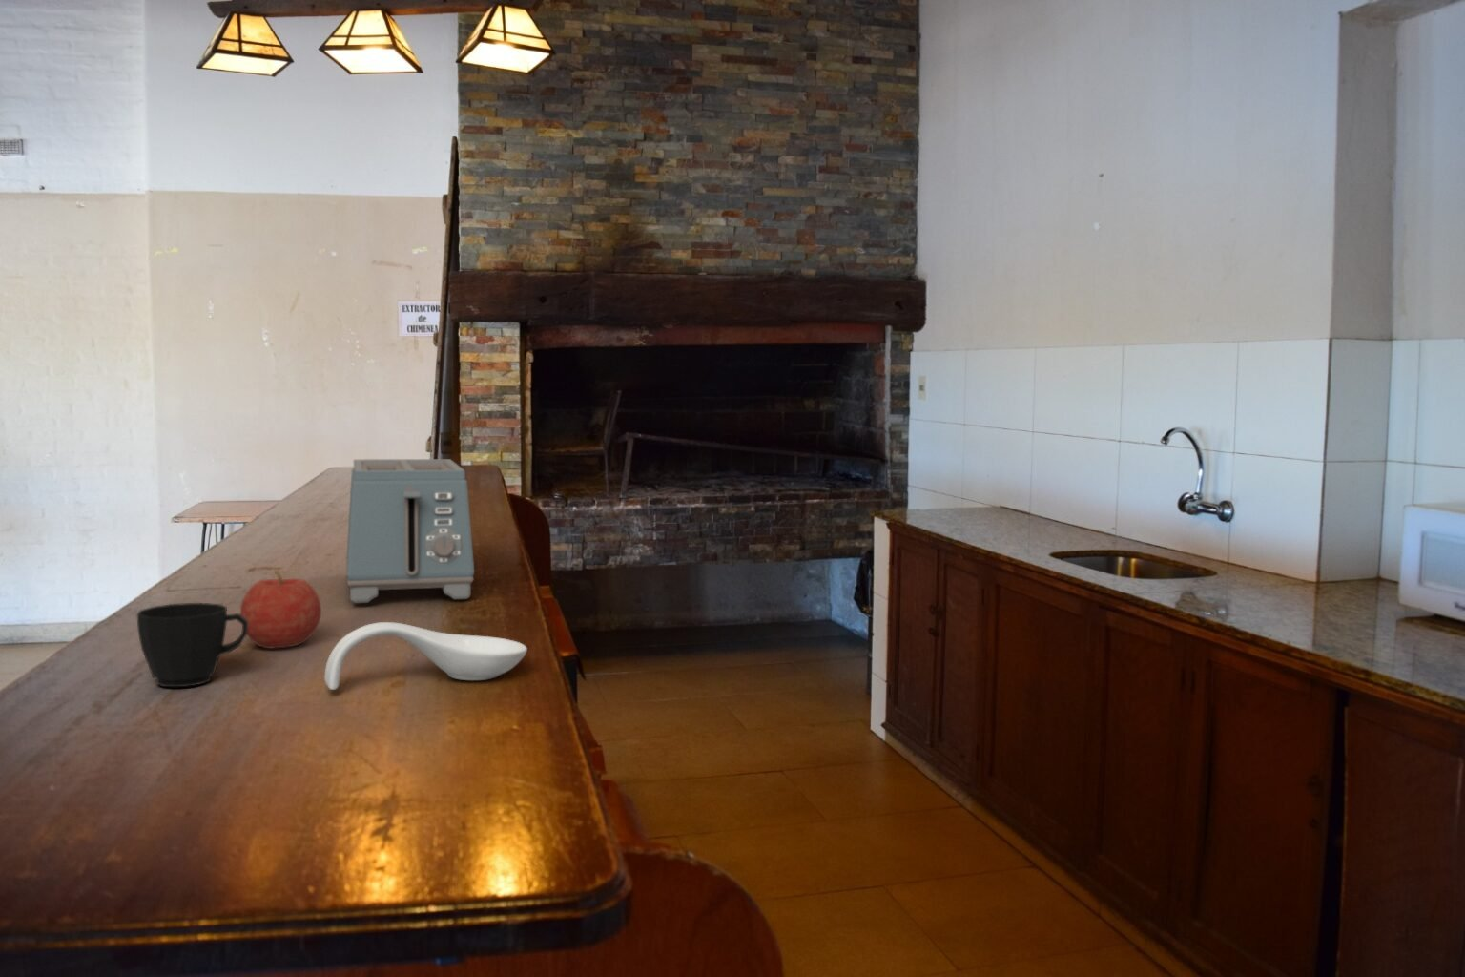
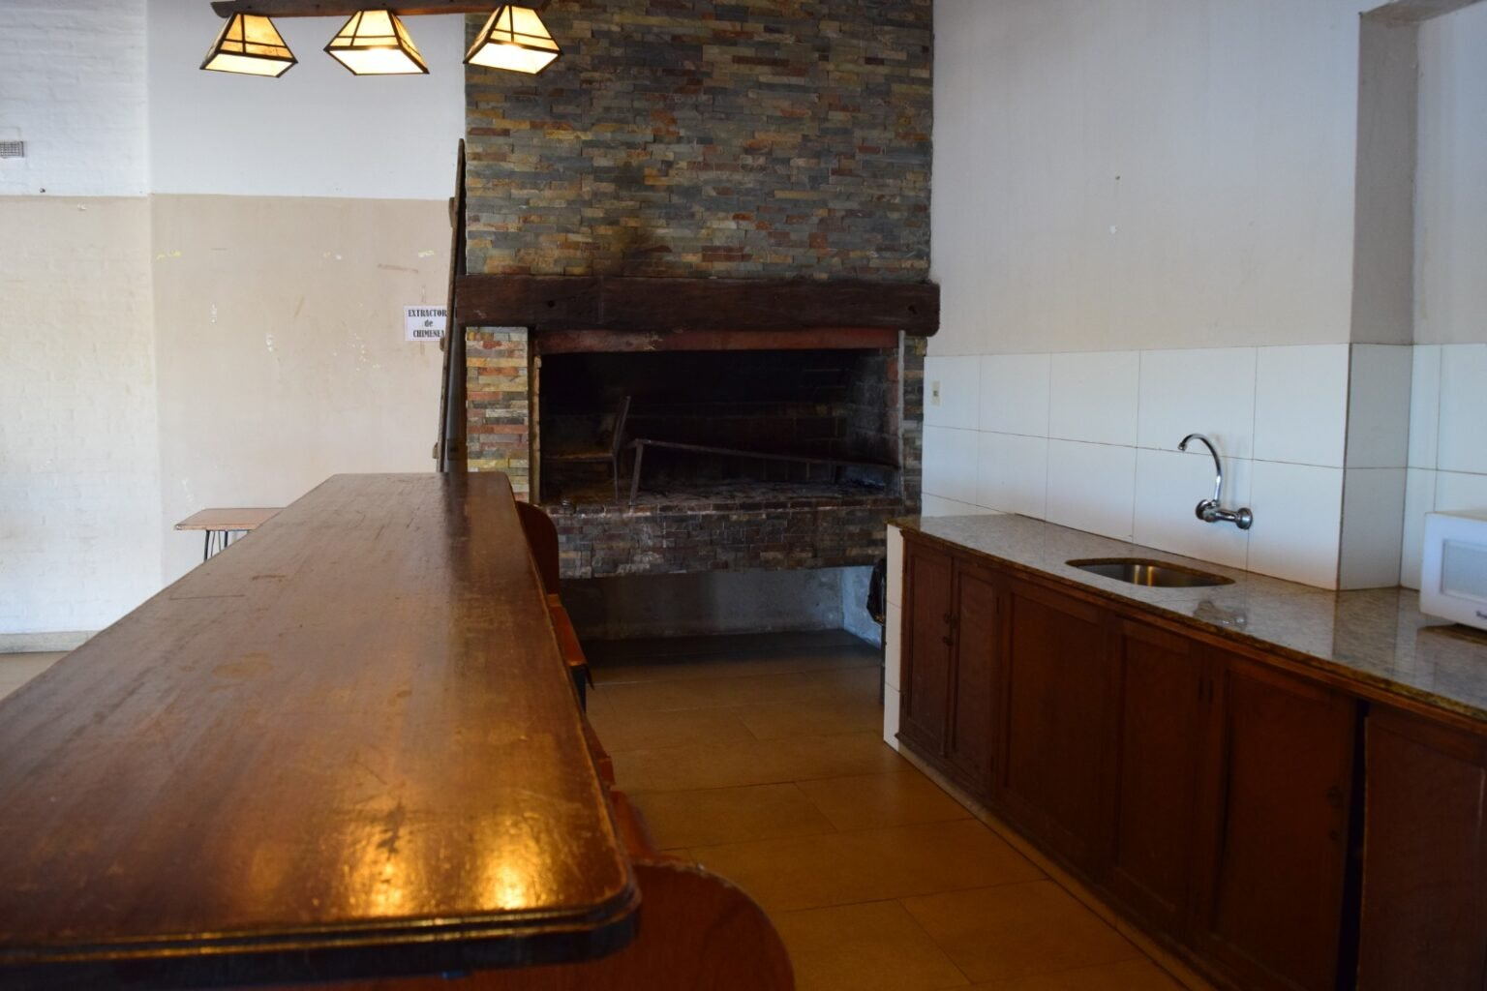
- fruit [240,568,323,649]
- toaster [346,458,475,604]
- spoon rest [324,622,529,691]
- cup [135,602,249,688]
